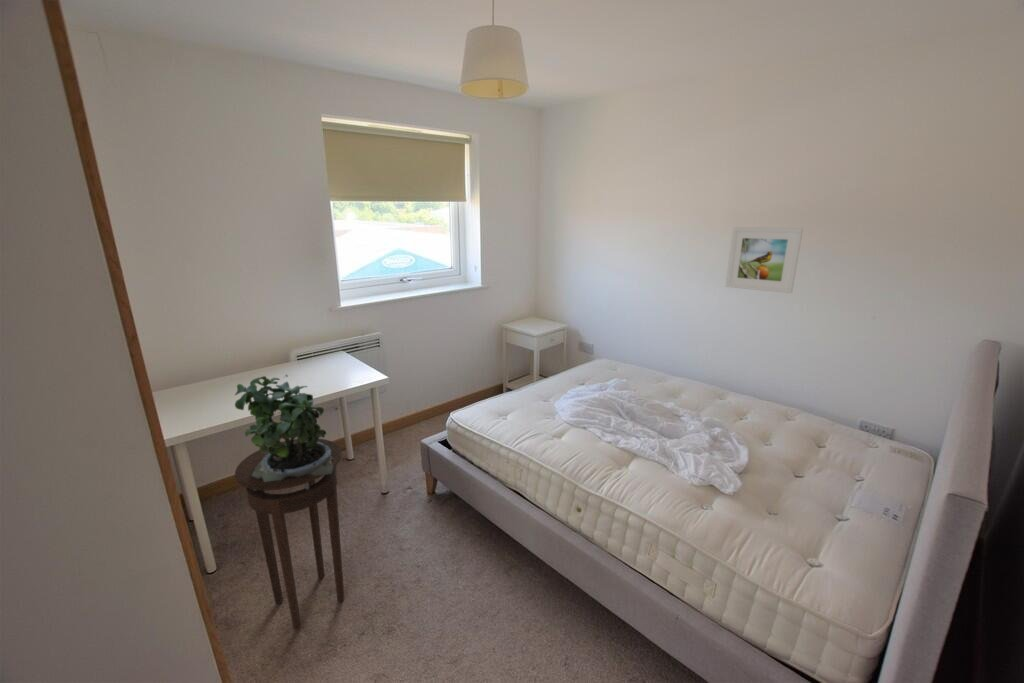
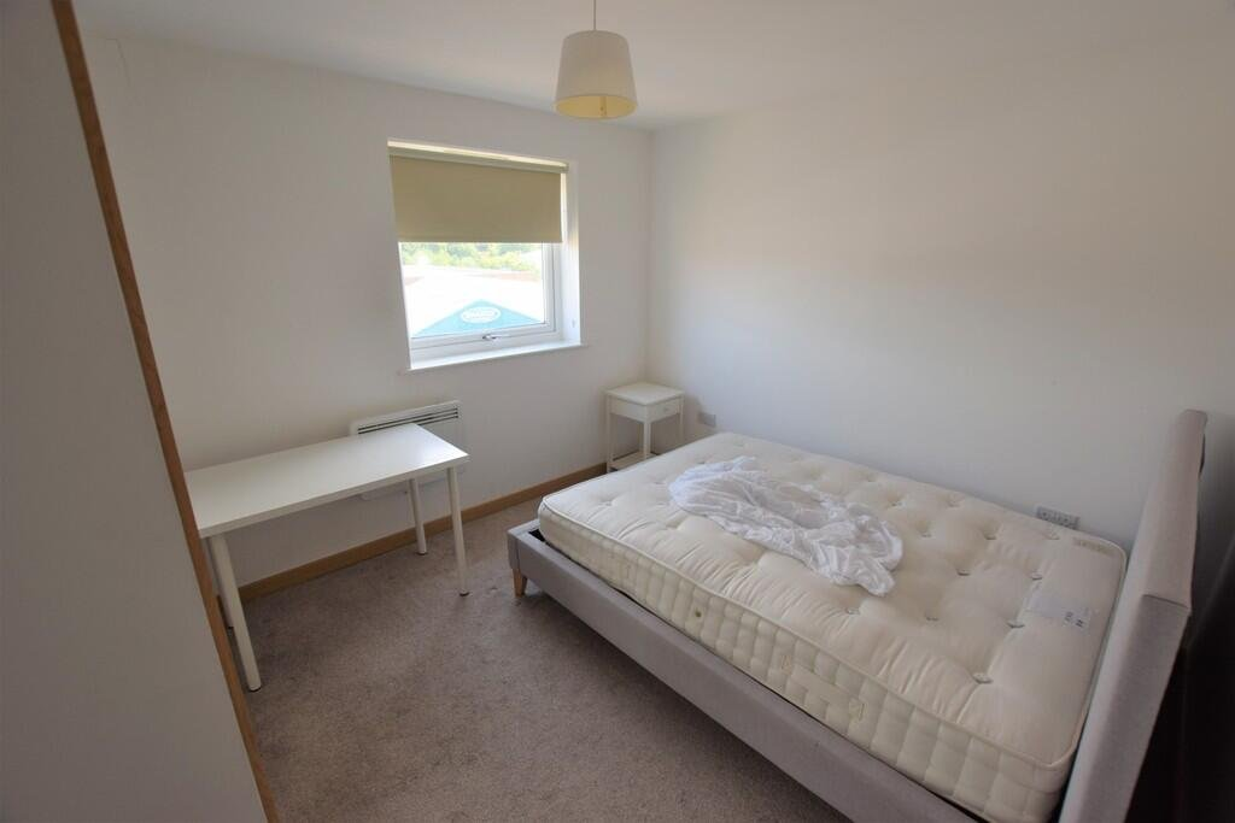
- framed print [724,226,804,294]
- potted plant [234,372,335,482]
- stool [234,438,345,631]
